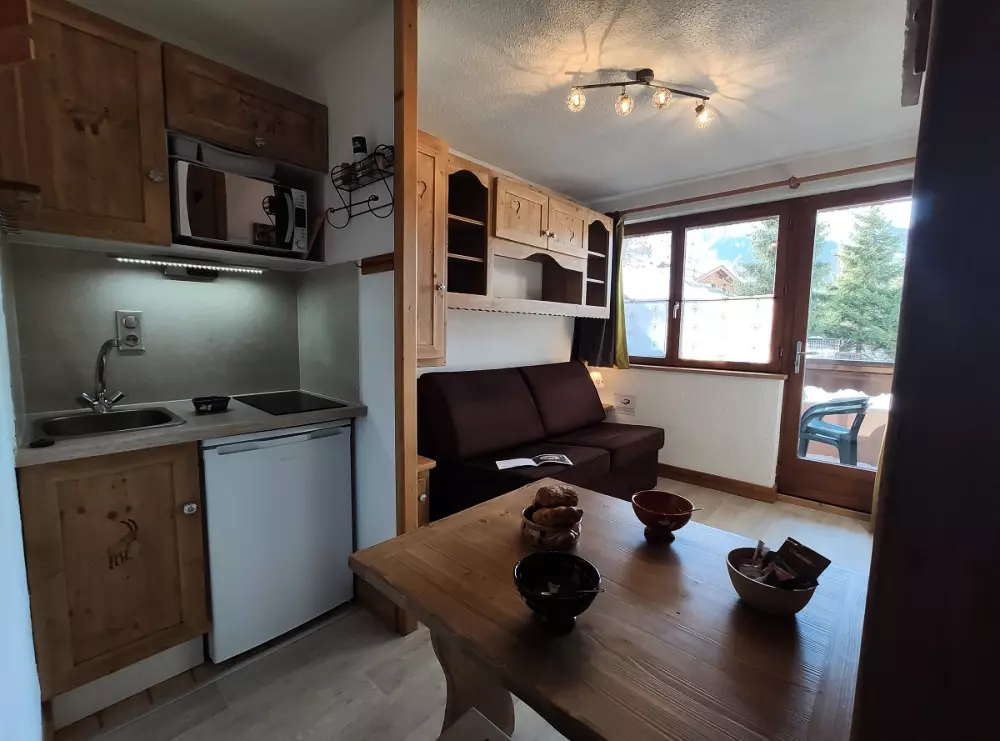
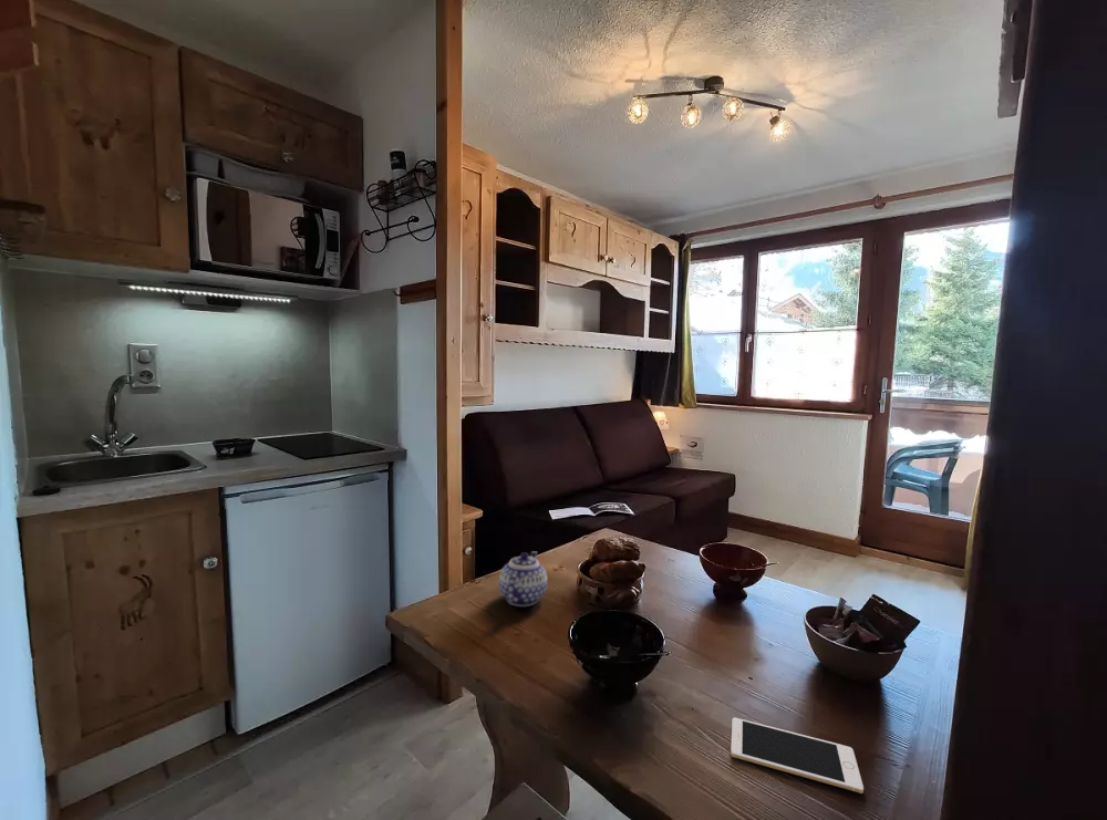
+ cell phone [730,717,865,795]
+ teapot [498,550,548,608]
